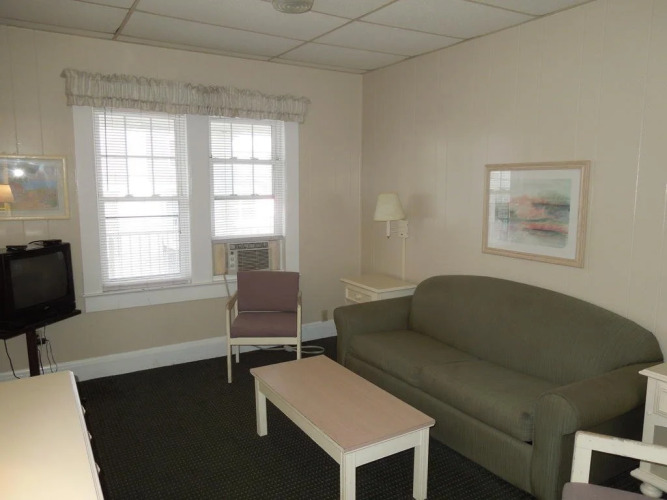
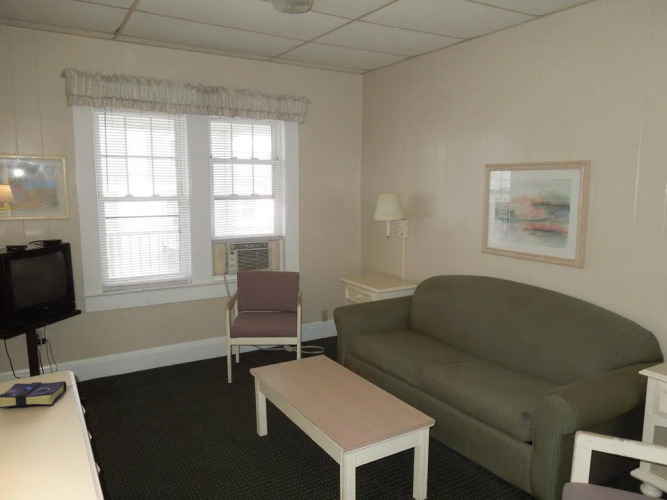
+ book [0,380,67,409]
